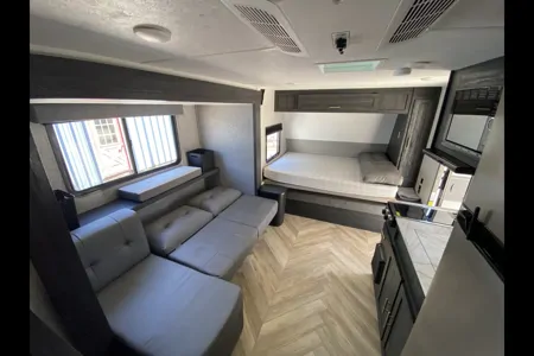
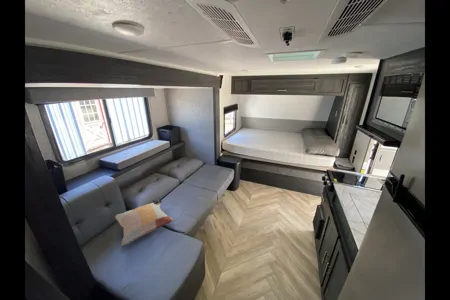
+ decorative pillow [114,198,175,247]
